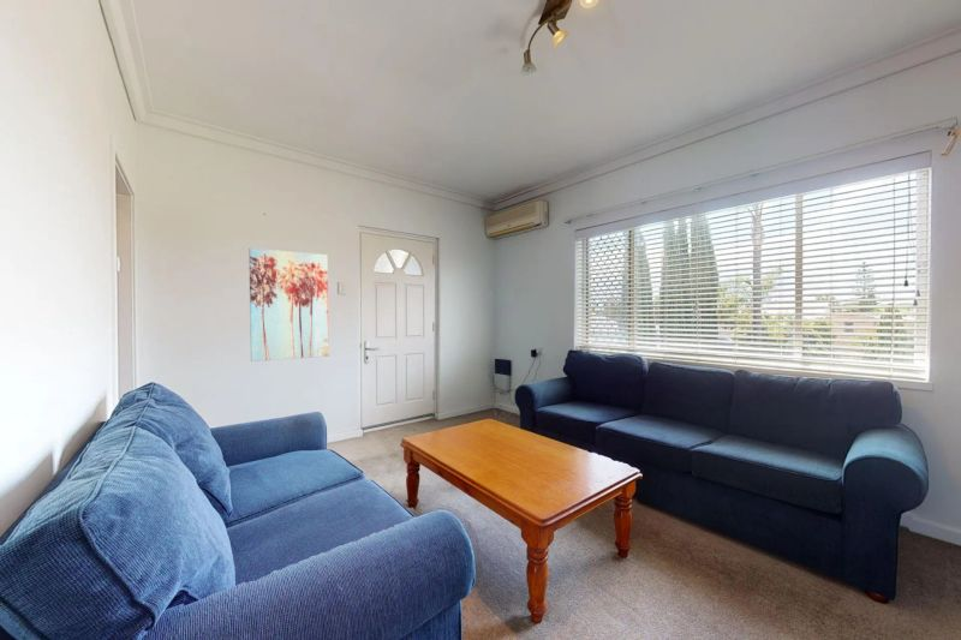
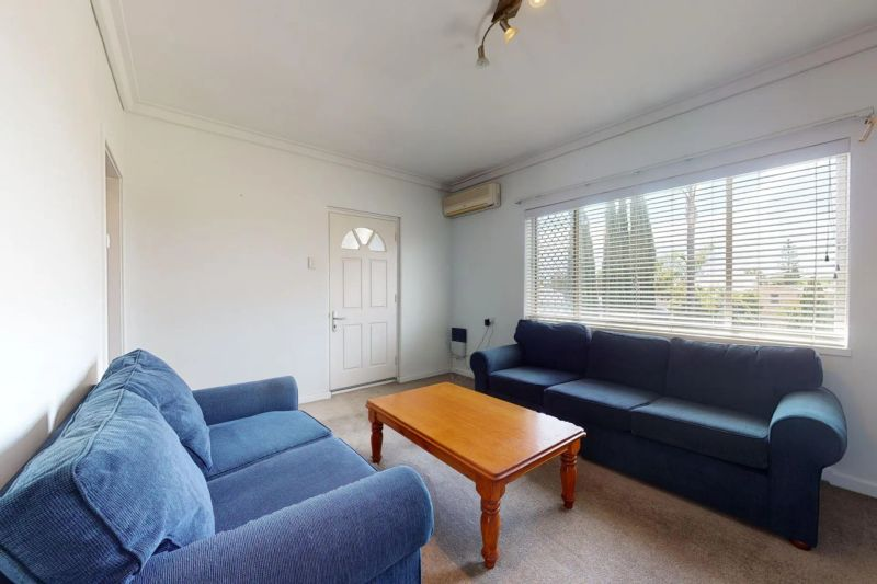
- wall art [247,247,330,363]
